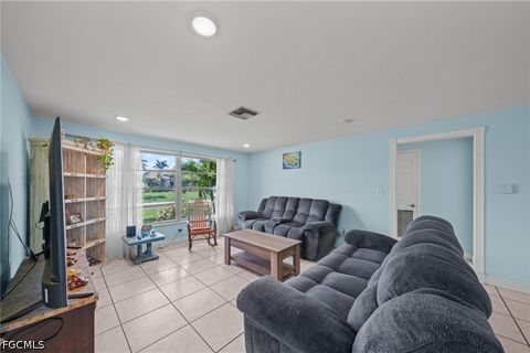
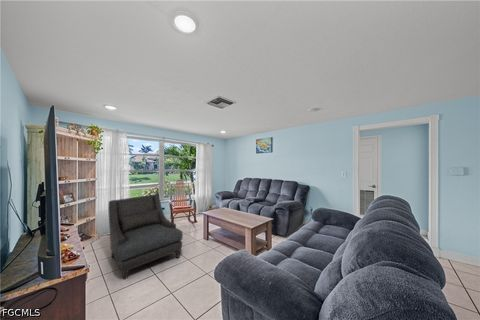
+ armchair [107,193,184,280]
